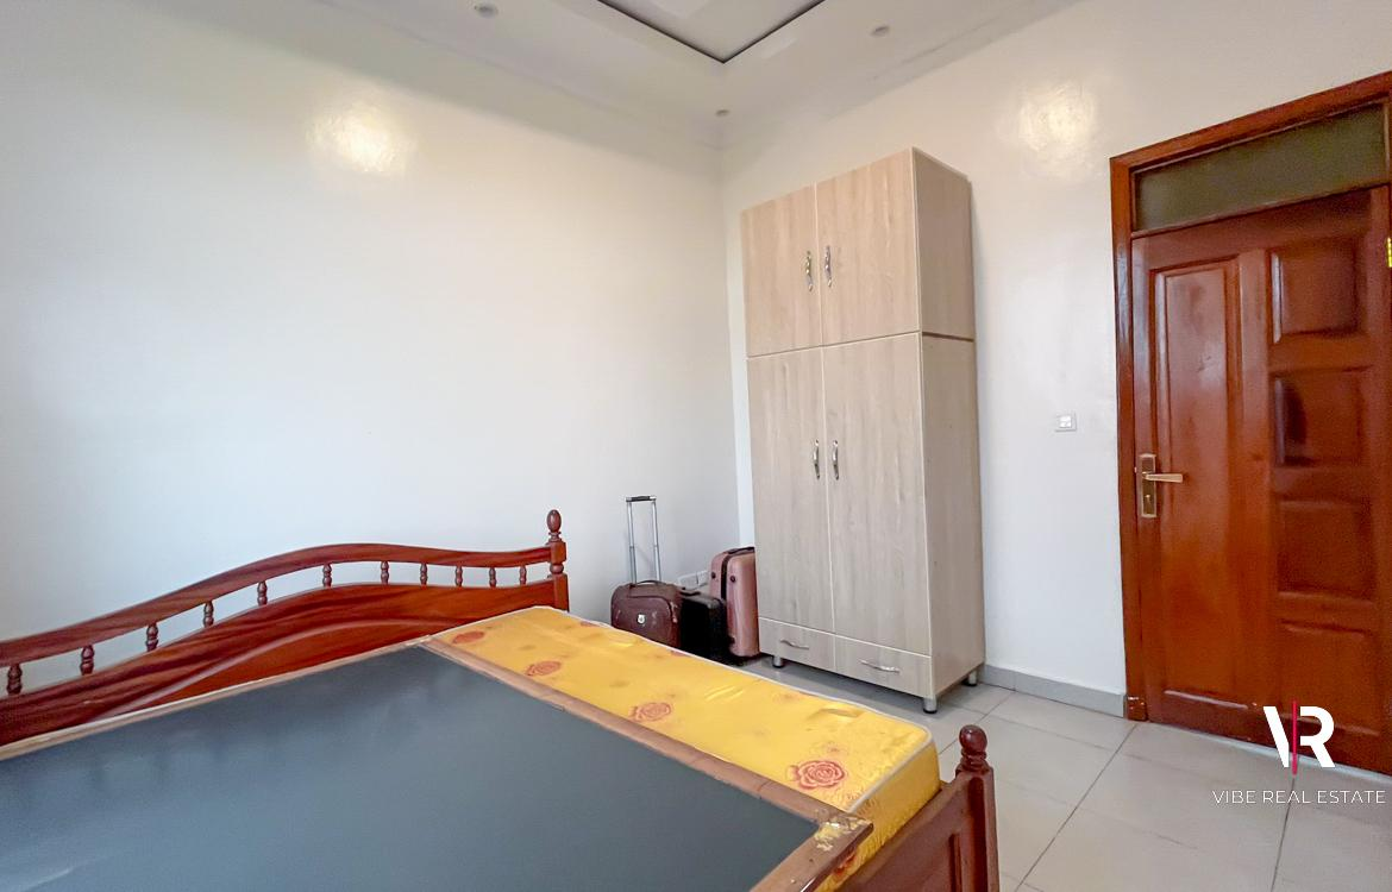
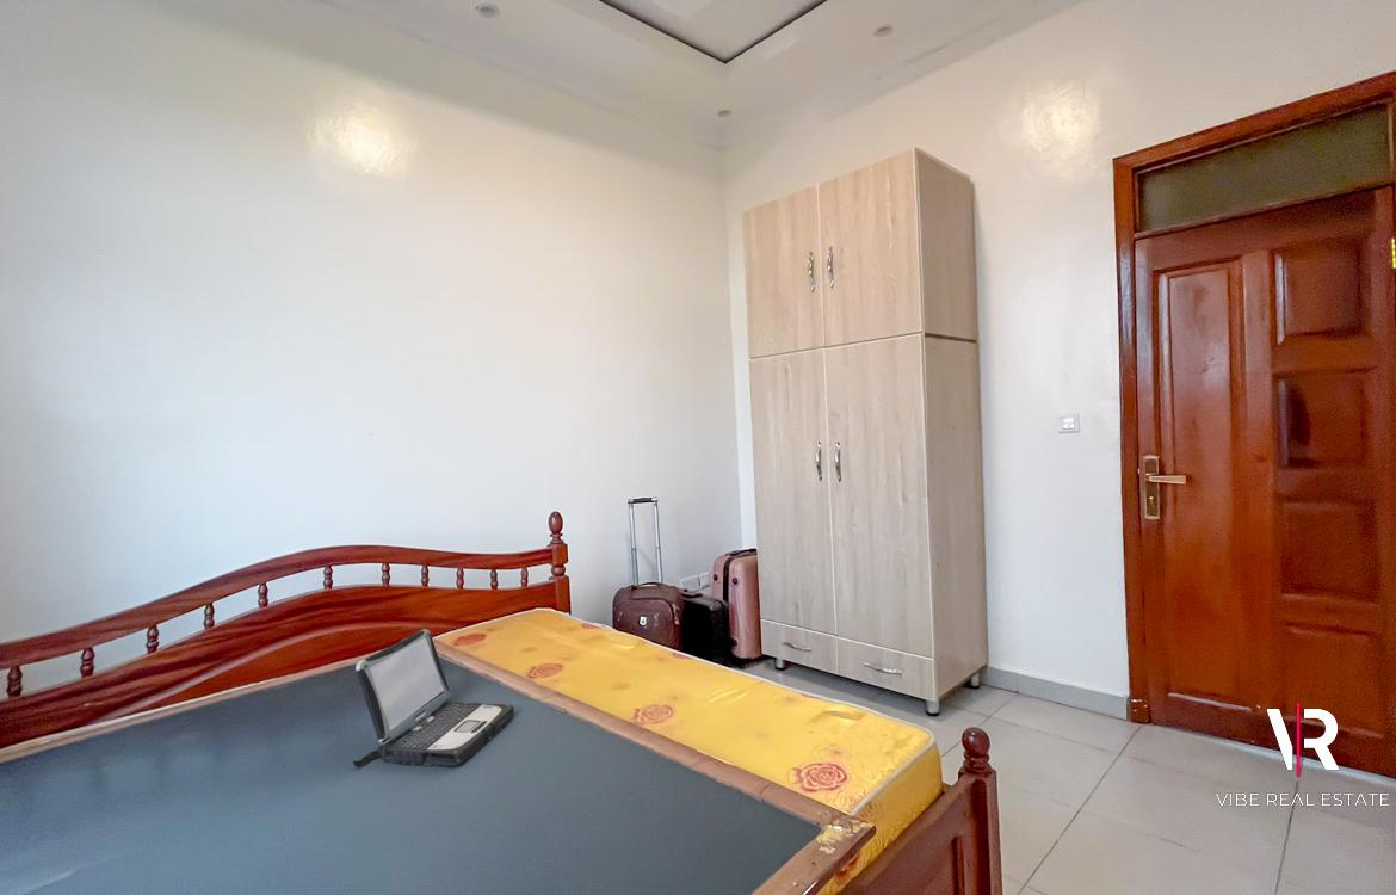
+ laptop [352,629,515,769]
